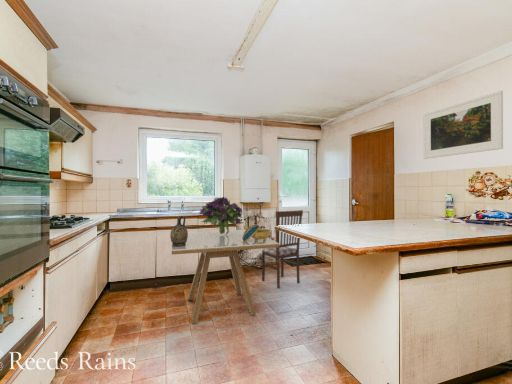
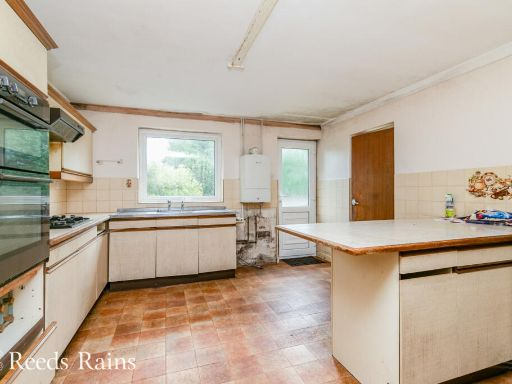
- dining table [171,229,280,325]
- decorative container [242,223,272,242]
- ceramic jug [169,215,189,247]
- bouquet [199,196,244,234]
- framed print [422,90,504,160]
- dining chair [261,209,304,289]
